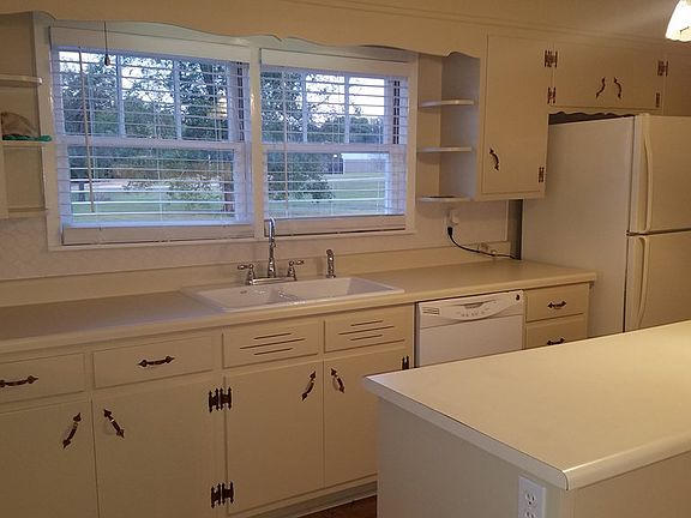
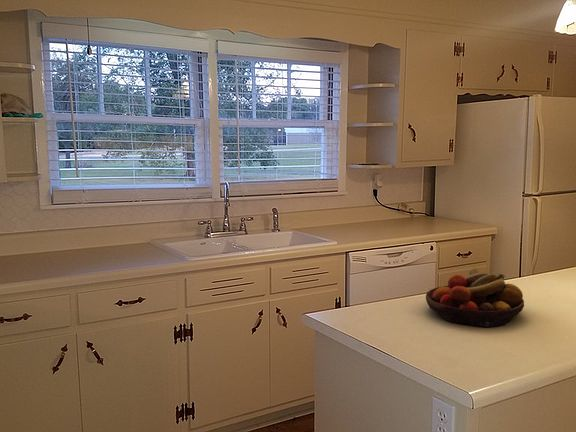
+ fruit bowl [425,267,525,328]
